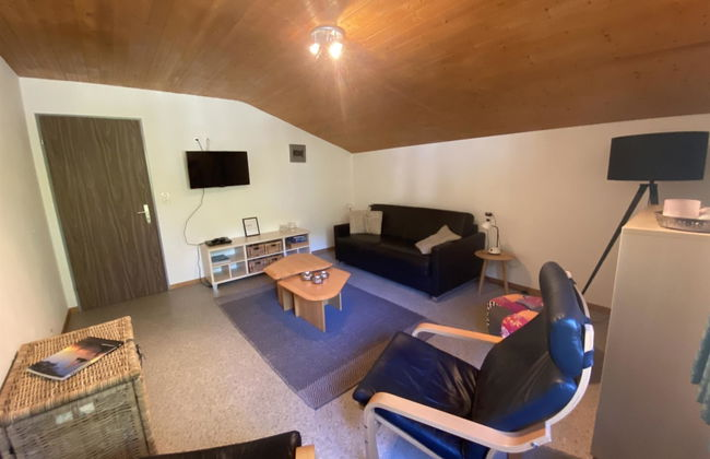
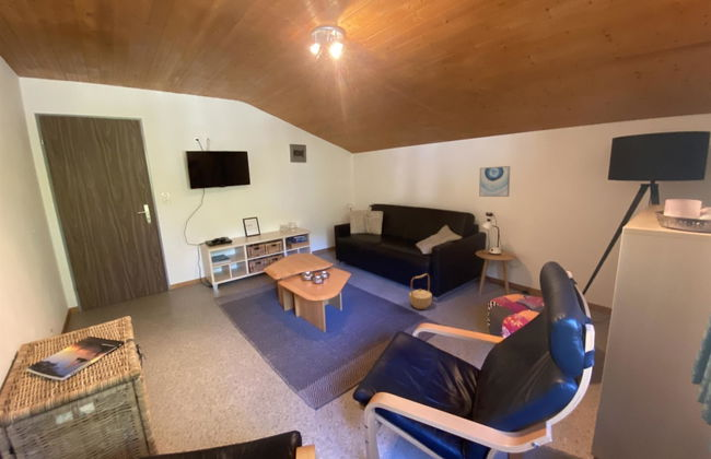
+ wall art [478,165,511,198]
+ basket [408,272,433,310]
